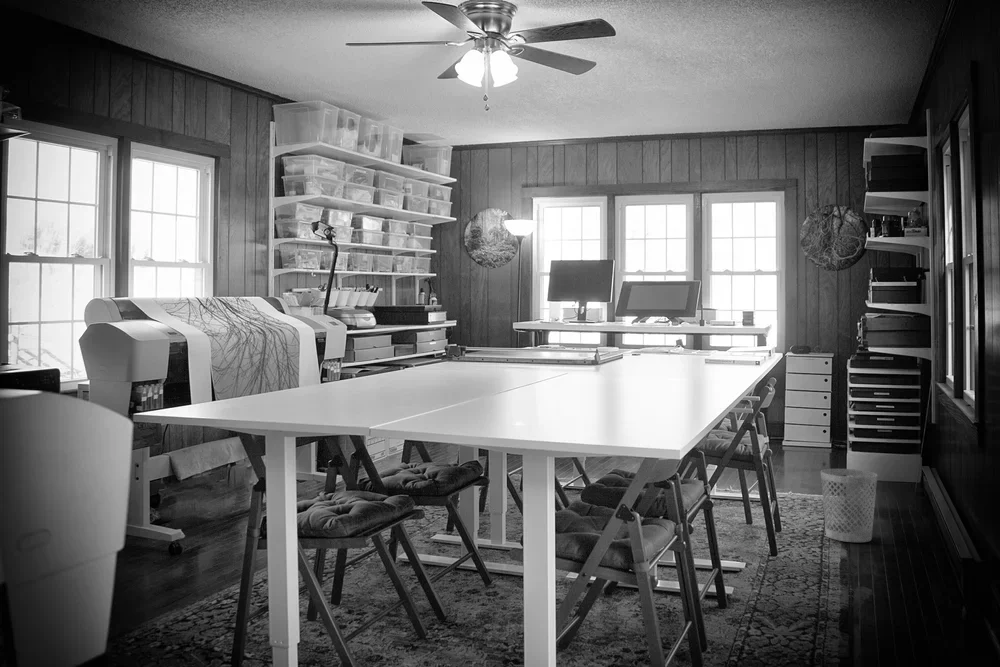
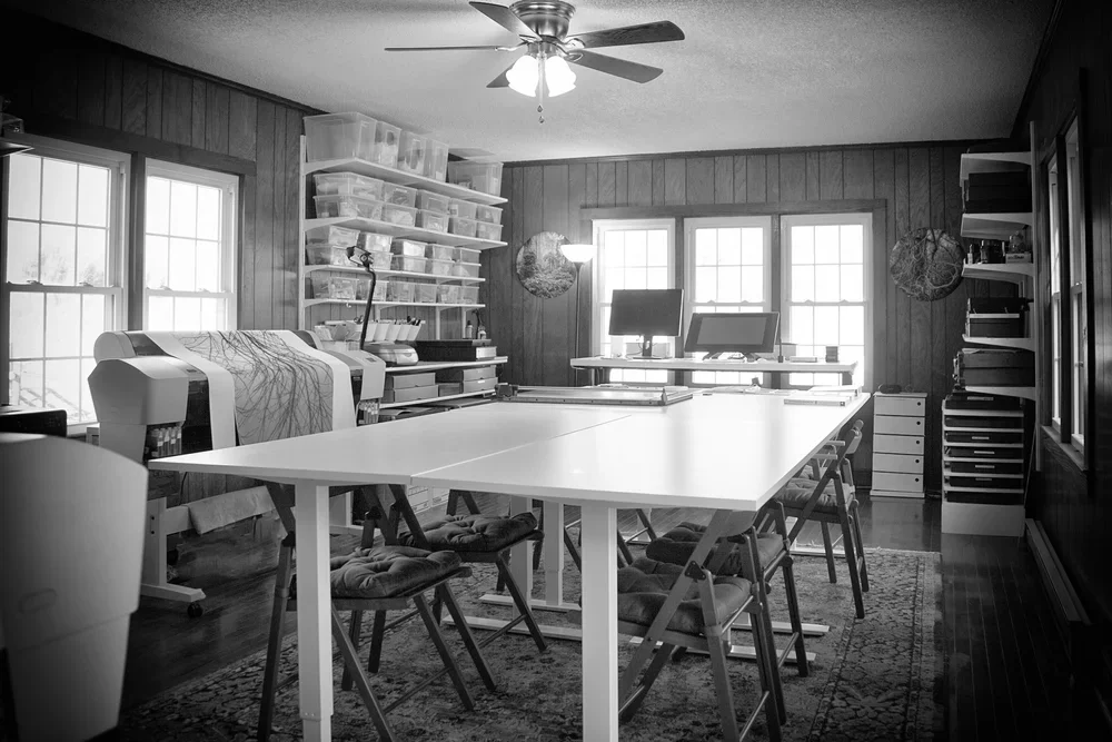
- wastebasket [820,468,878,543]
